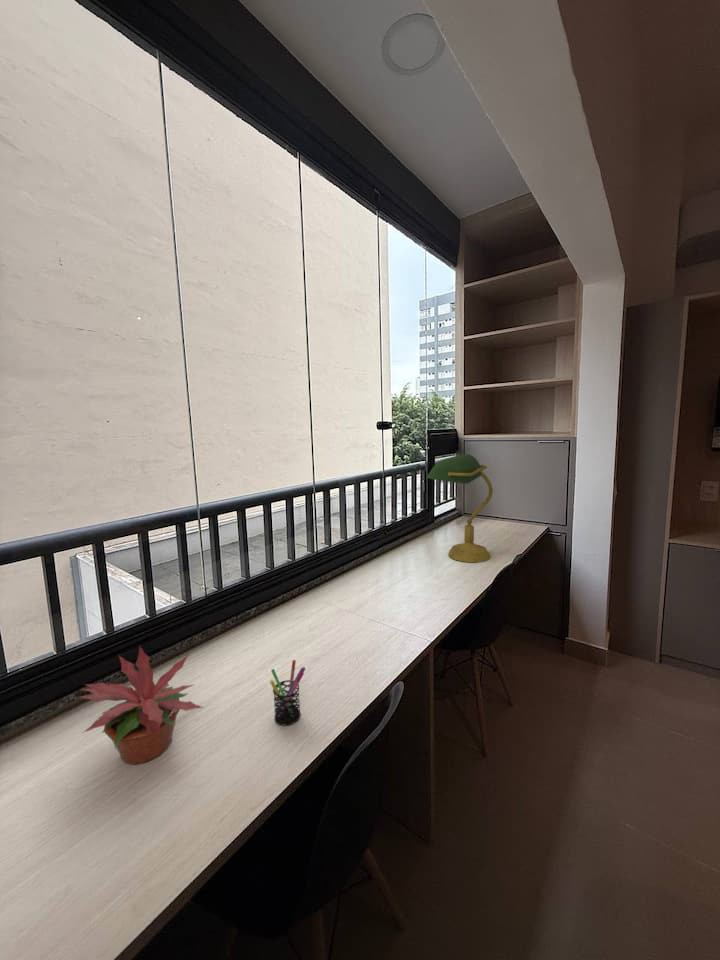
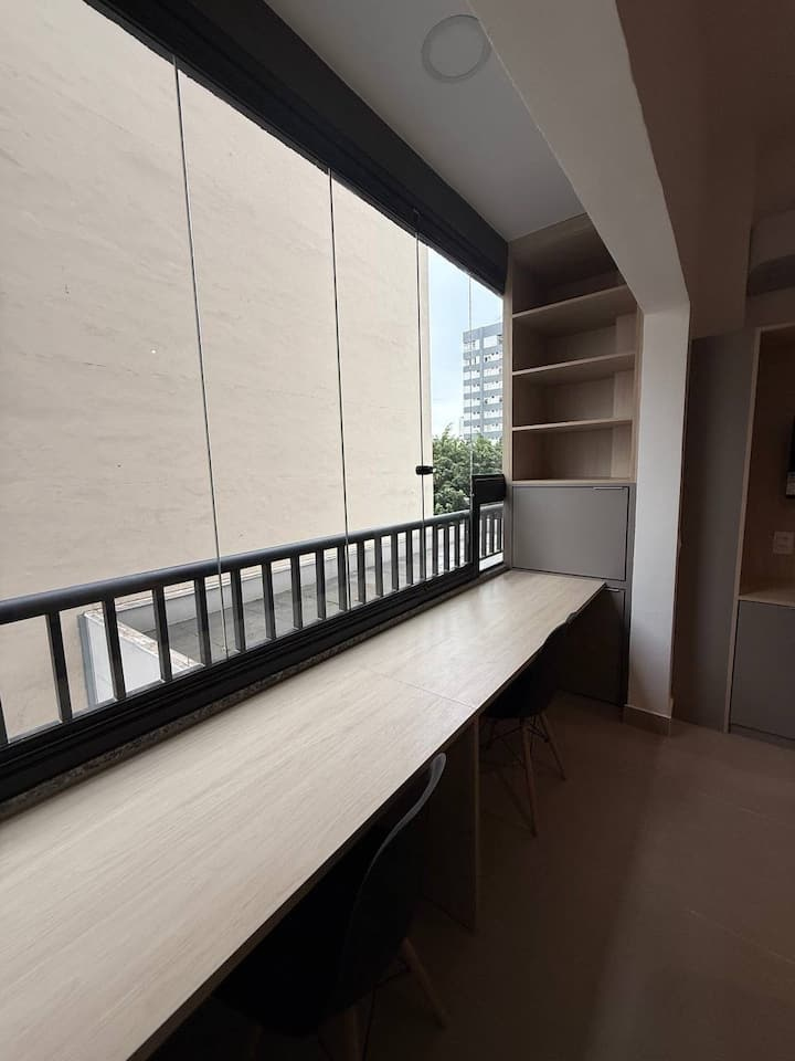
- potted plant [77,646,204,766]
- pen holder [269,659,306,726]
- desk lamp [426,453,494,563]
